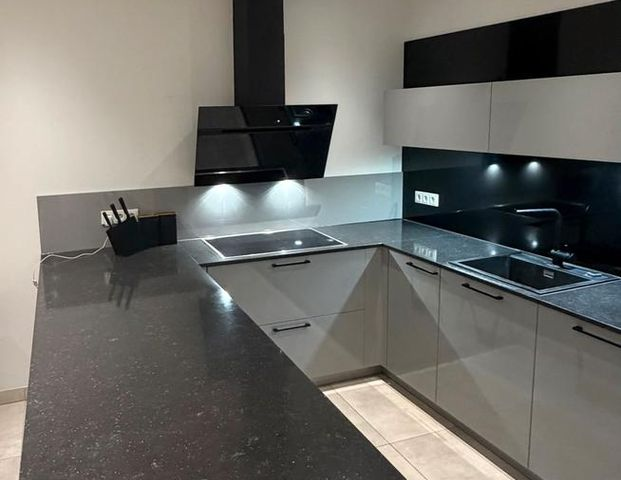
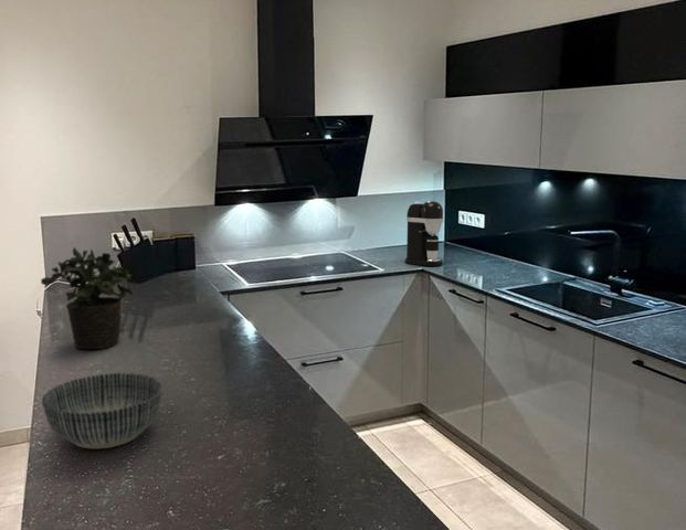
+ potted plant [40,246,135,350]
+ coffee maker [404,200,444,267]
+ bowl [41,372,163,449]
